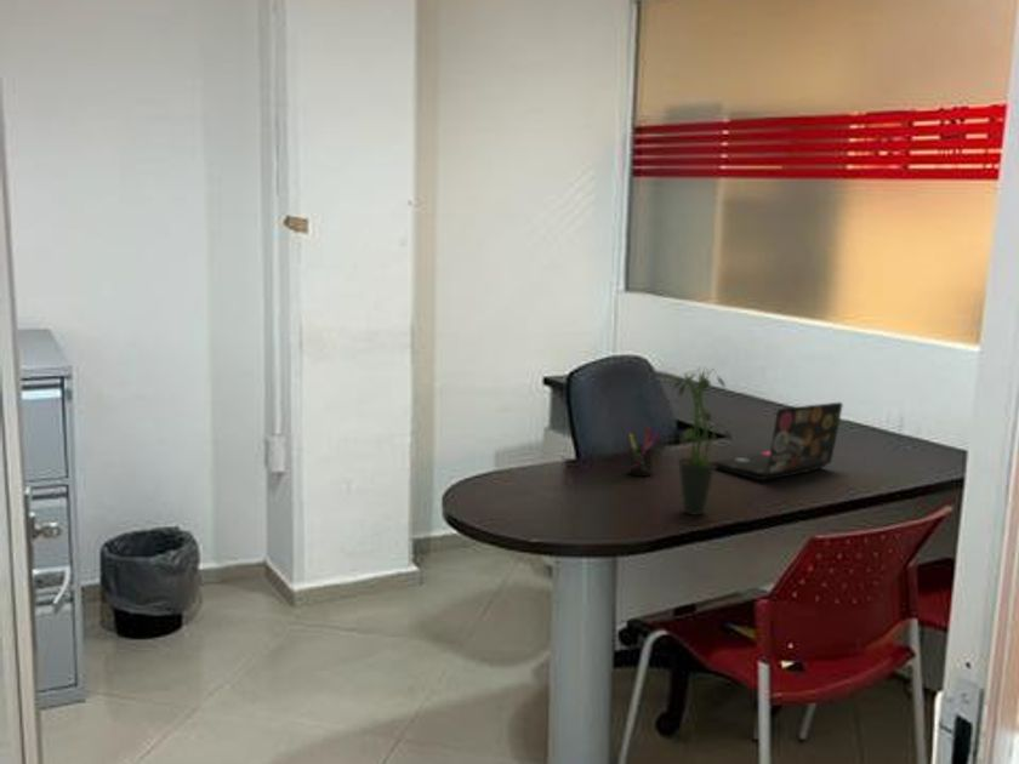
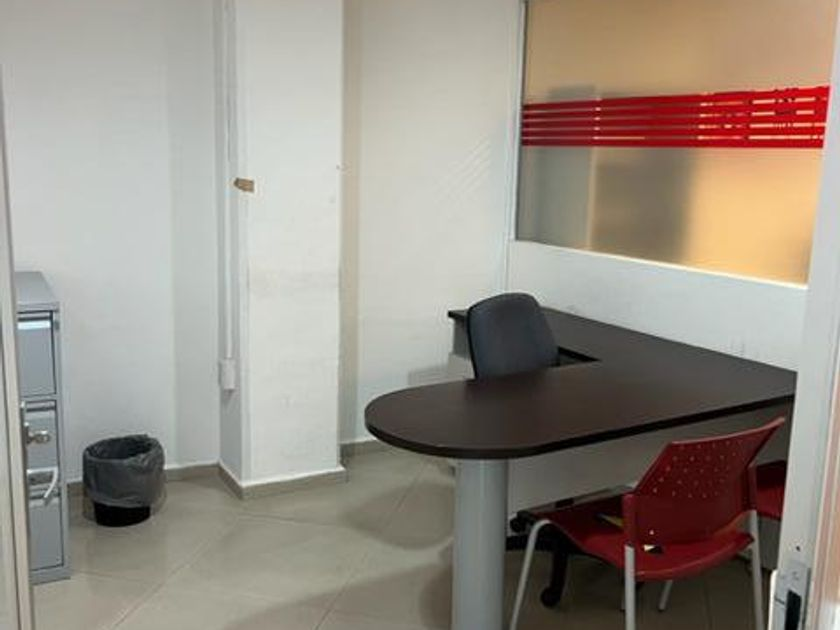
- laptop [711,401,844,481]
- potted plant [672,366,734,517]
- pen holder [627,426,660,477]
